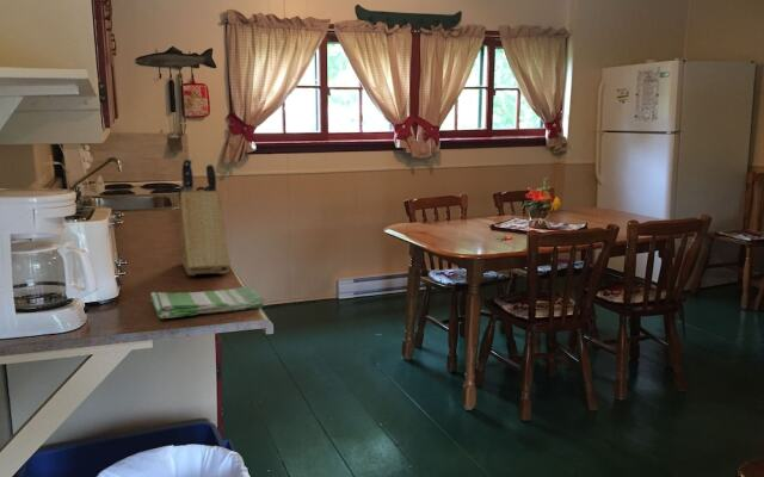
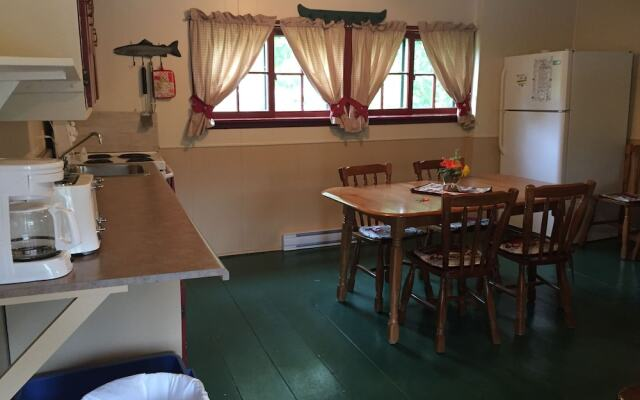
- knife block [177,157,232,277]
- dish towel [149,285,266,320]
